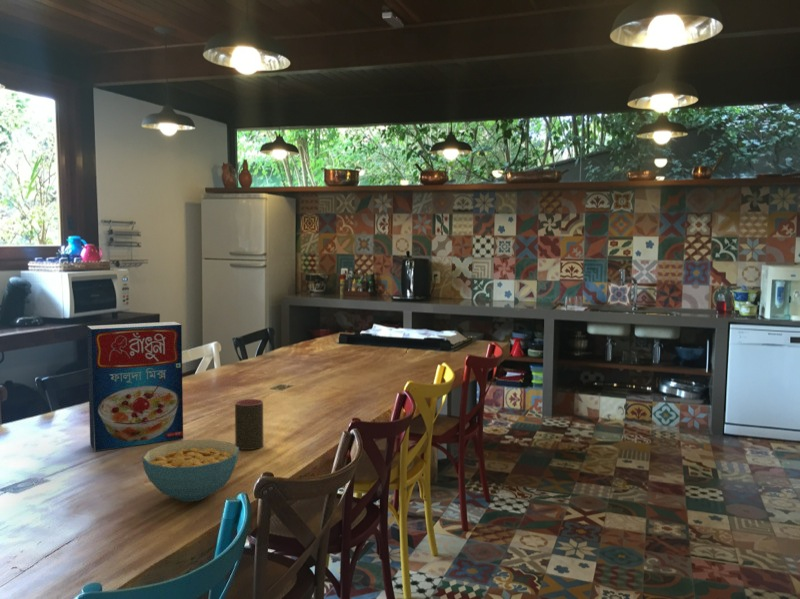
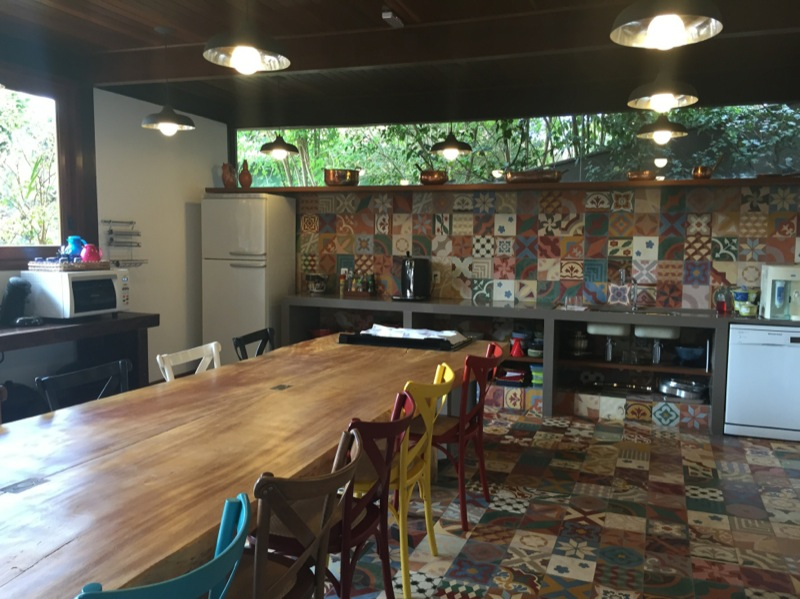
- cereal bowl [141,439,240,503]
- cup [234,398,264,451]
- cereal box [86,321,184,452]
